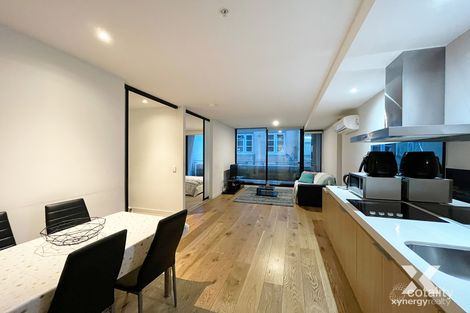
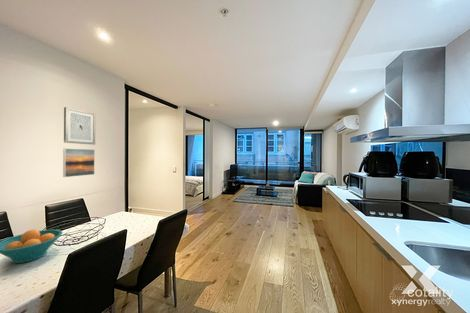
+ wall art [63,106,96,146]
+ fruit bowl [0,229,64,264]
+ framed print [62,147,96,178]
